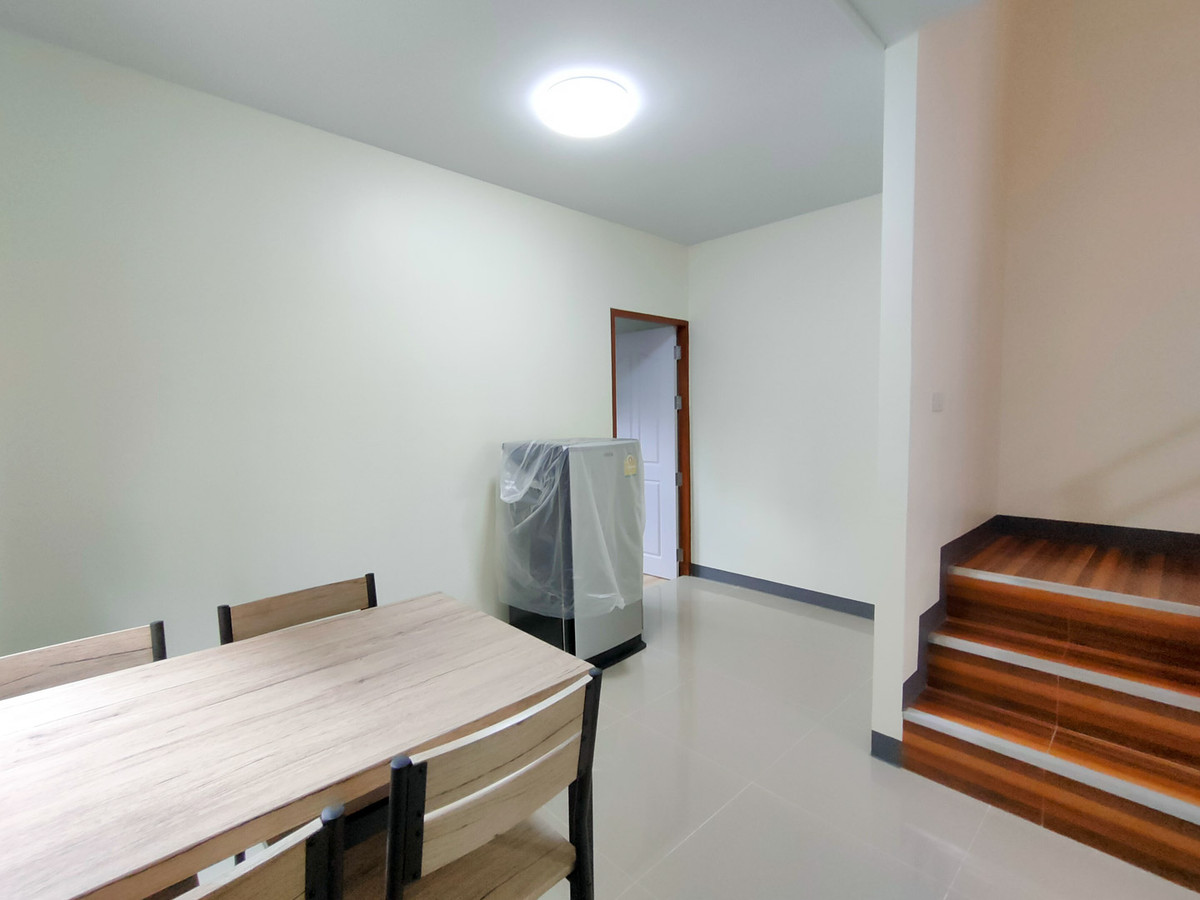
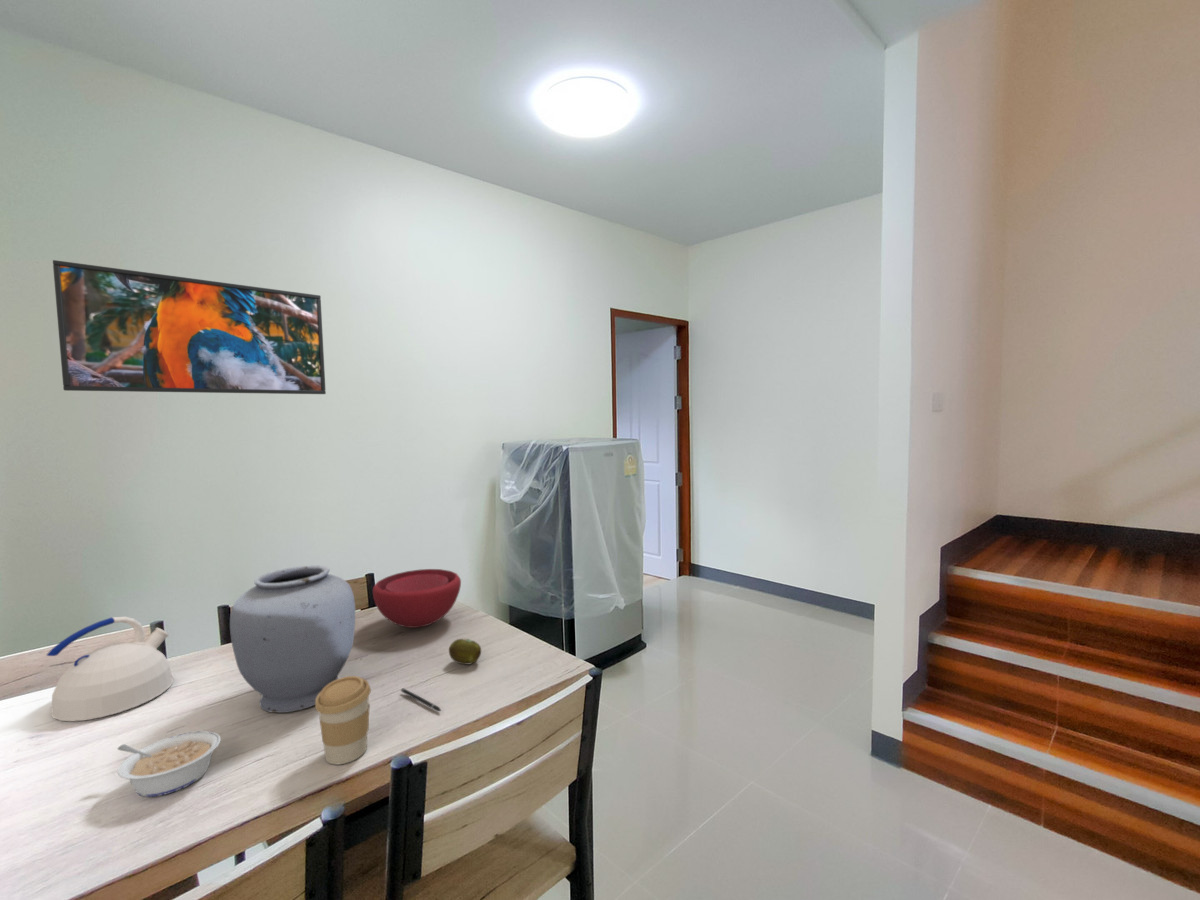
+ coffee cup [314,675,372,765]
+ fruit [448,637,482,665]
+ kettle [46,615,174,722]
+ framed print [52,259,327,395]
+ bowl [372,568,462,629]
+ legume [117,730,222,798]
+ vase [229,564,356,714]
+ pen [400,687,442,712]
